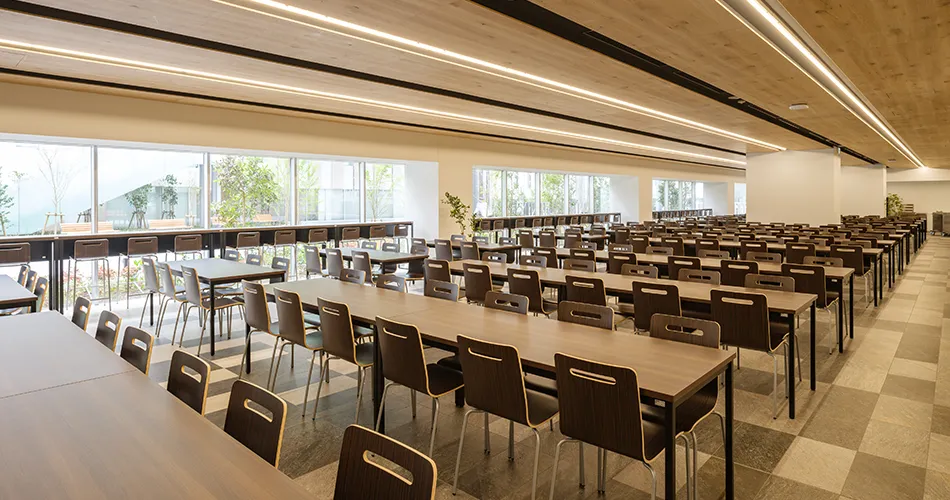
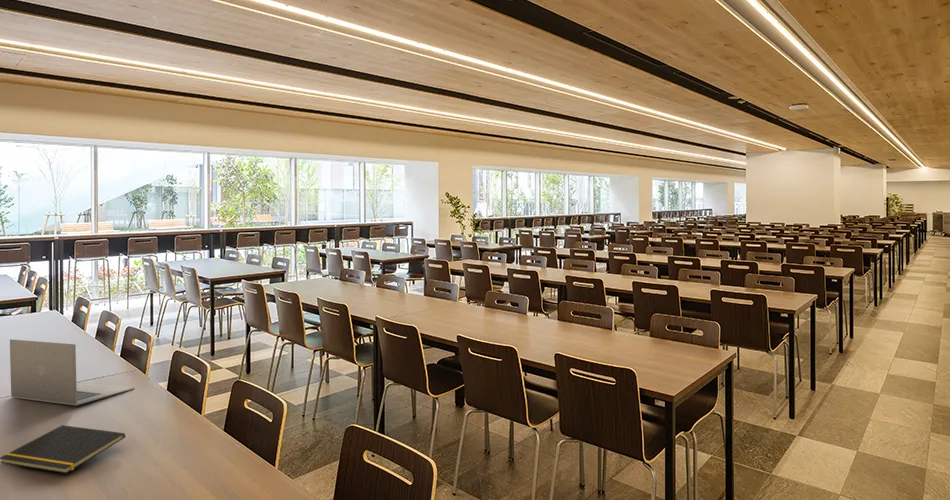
+ notepad [0,424,126,474]
+ laptop [9,338,136,406]
